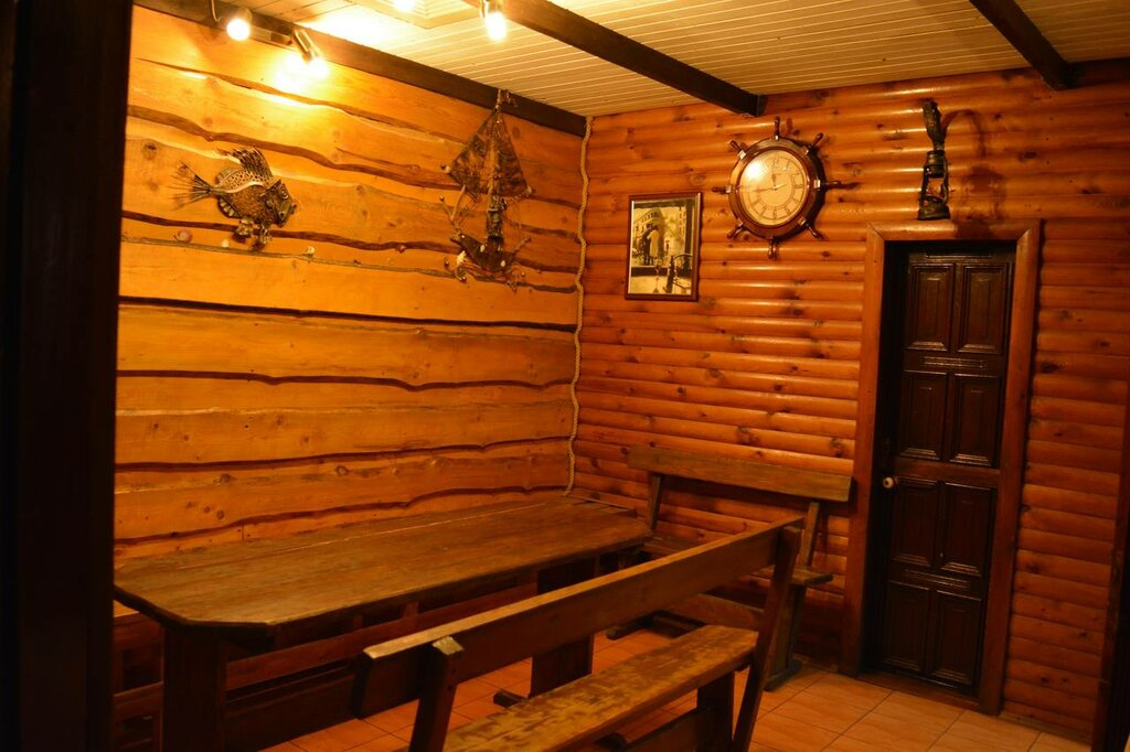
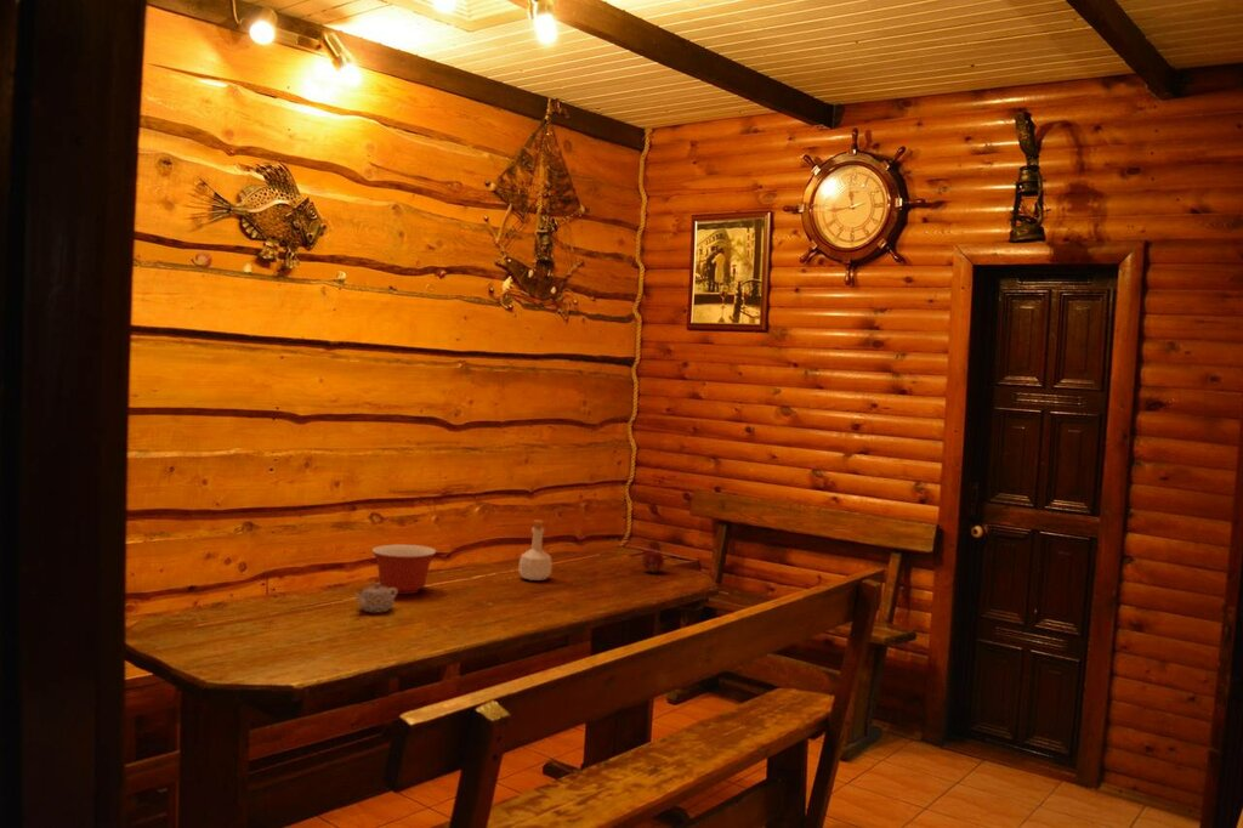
+ bottle [517,518,554,582]
+ teapot [352,582,398,613]
+ mixing bowl [370,544,438,595]
+ fruit [640,549,665,574]
